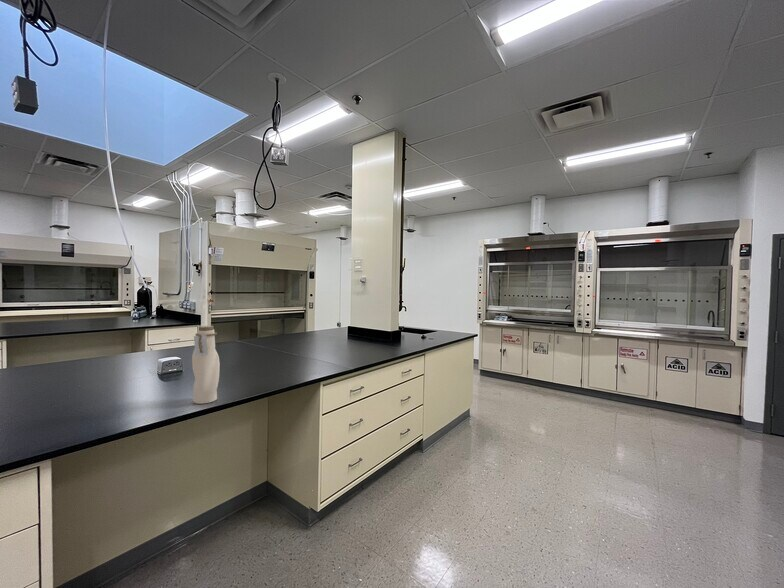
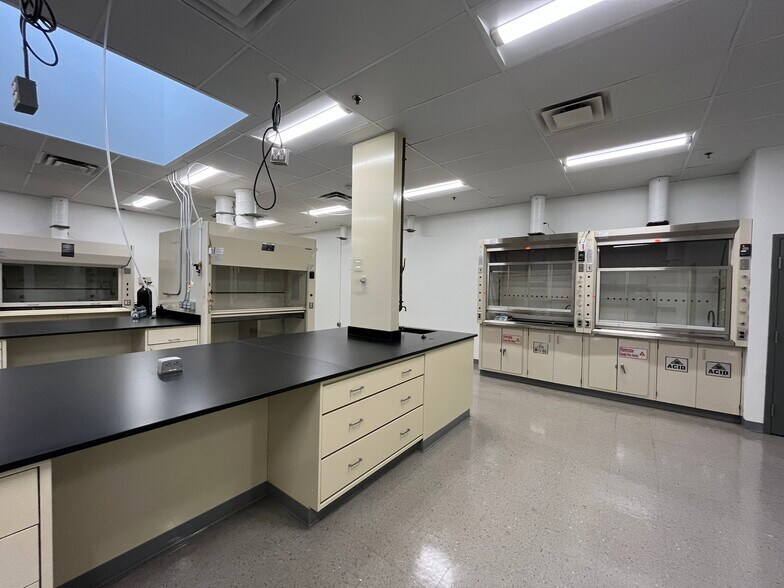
- water bottle [191,325,221,405]
